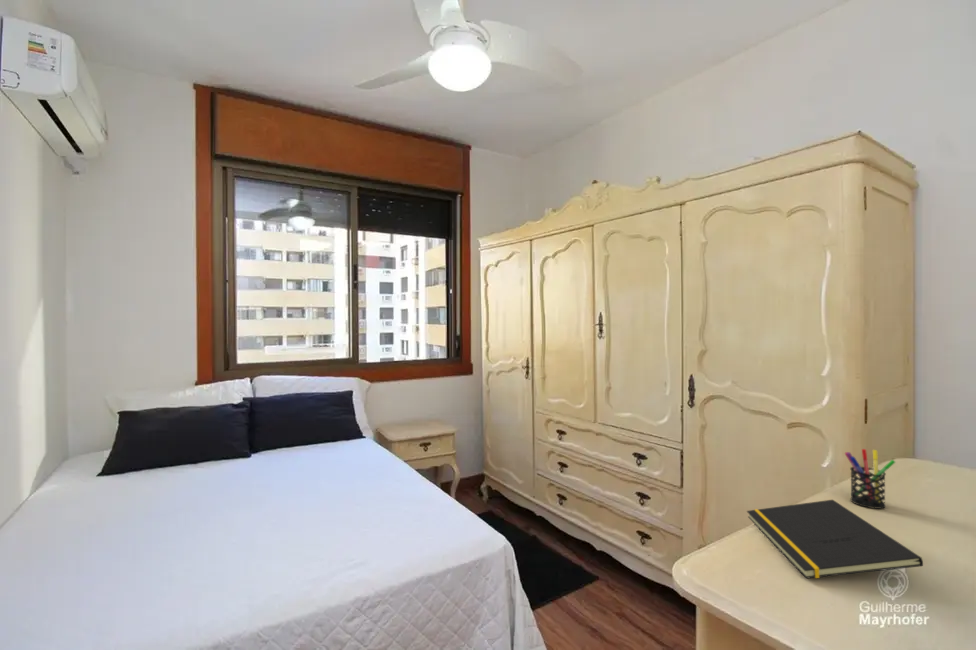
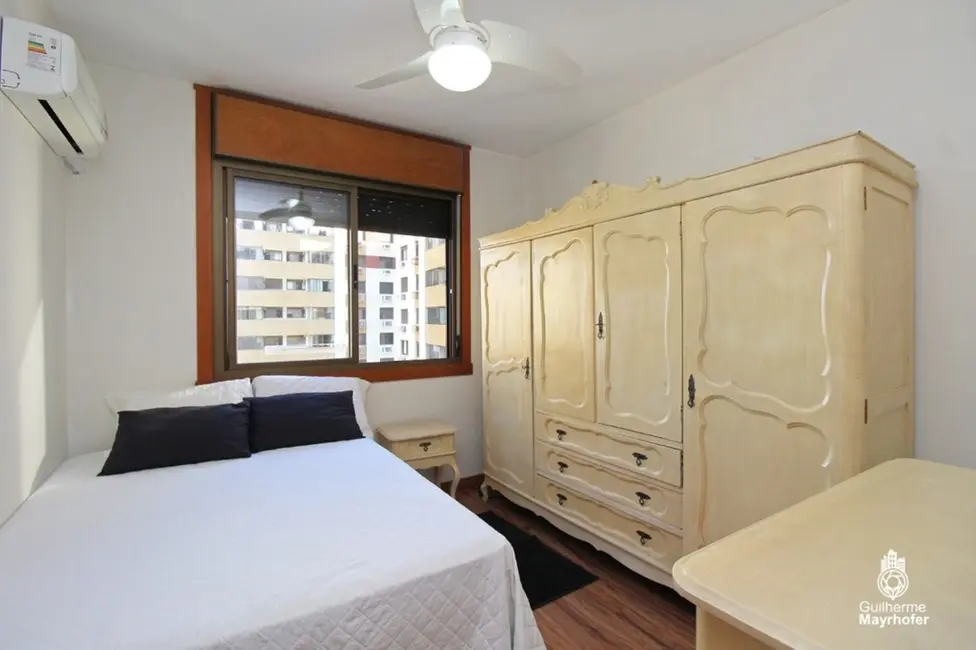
- notepad [746,499,924,580]
- pen holder [844,448,896,510]
